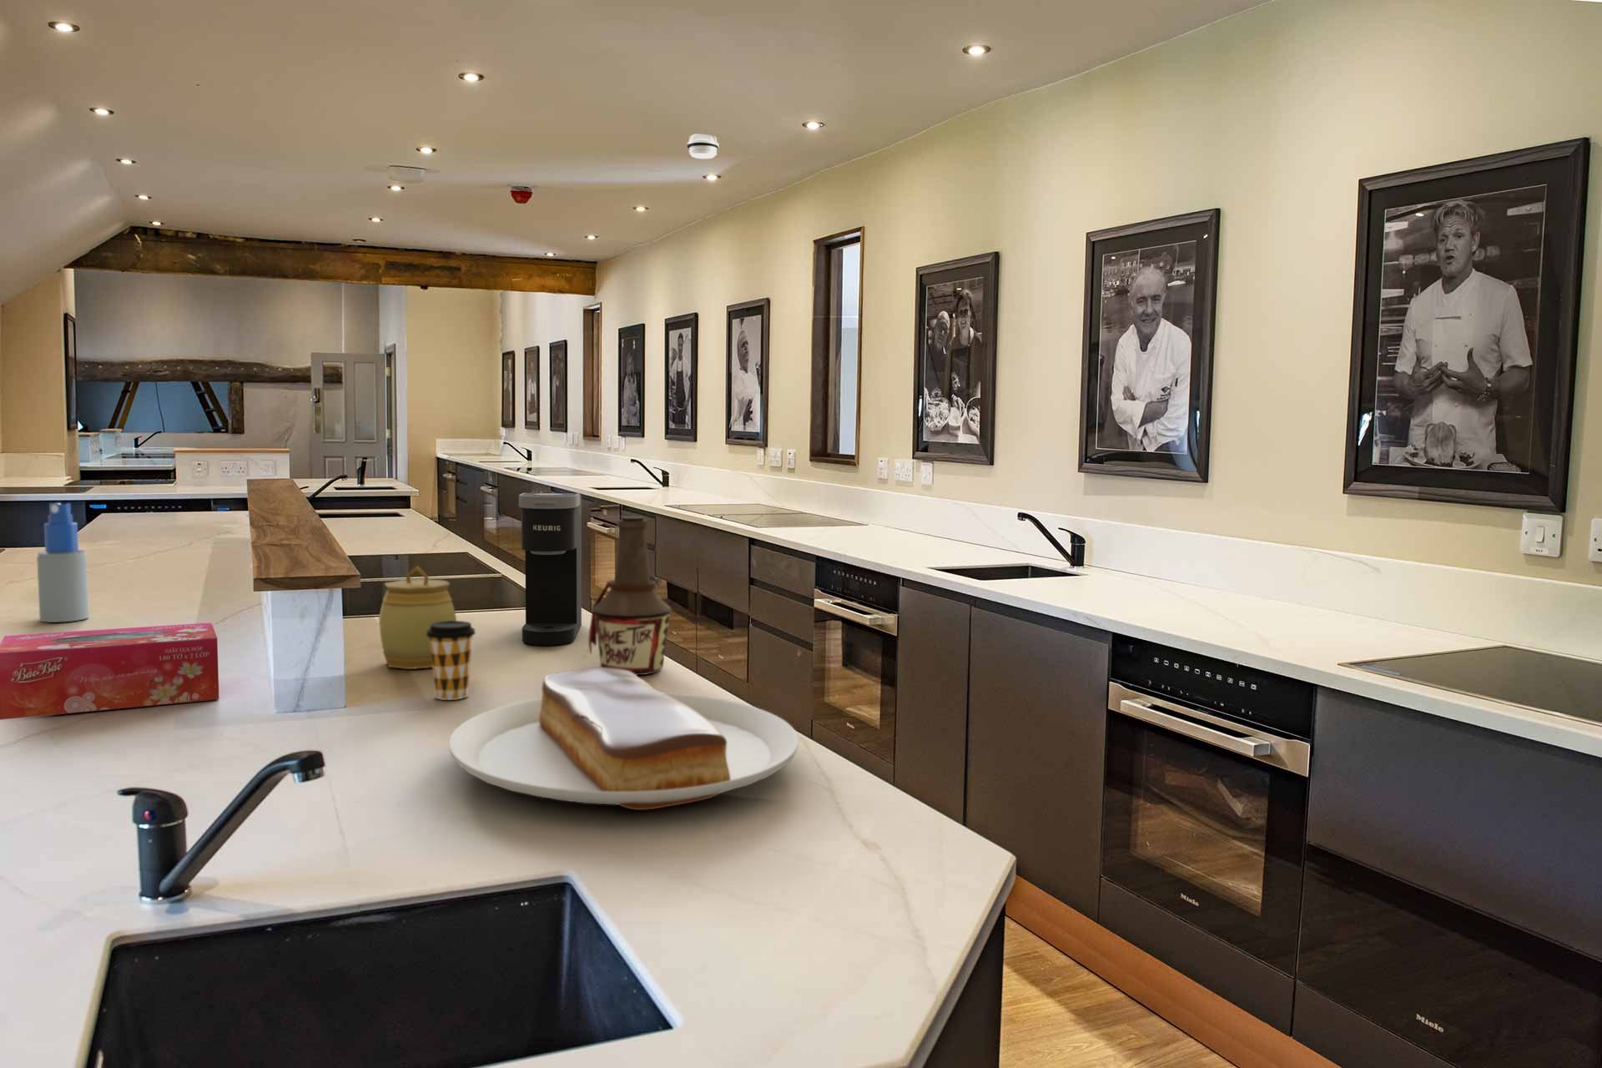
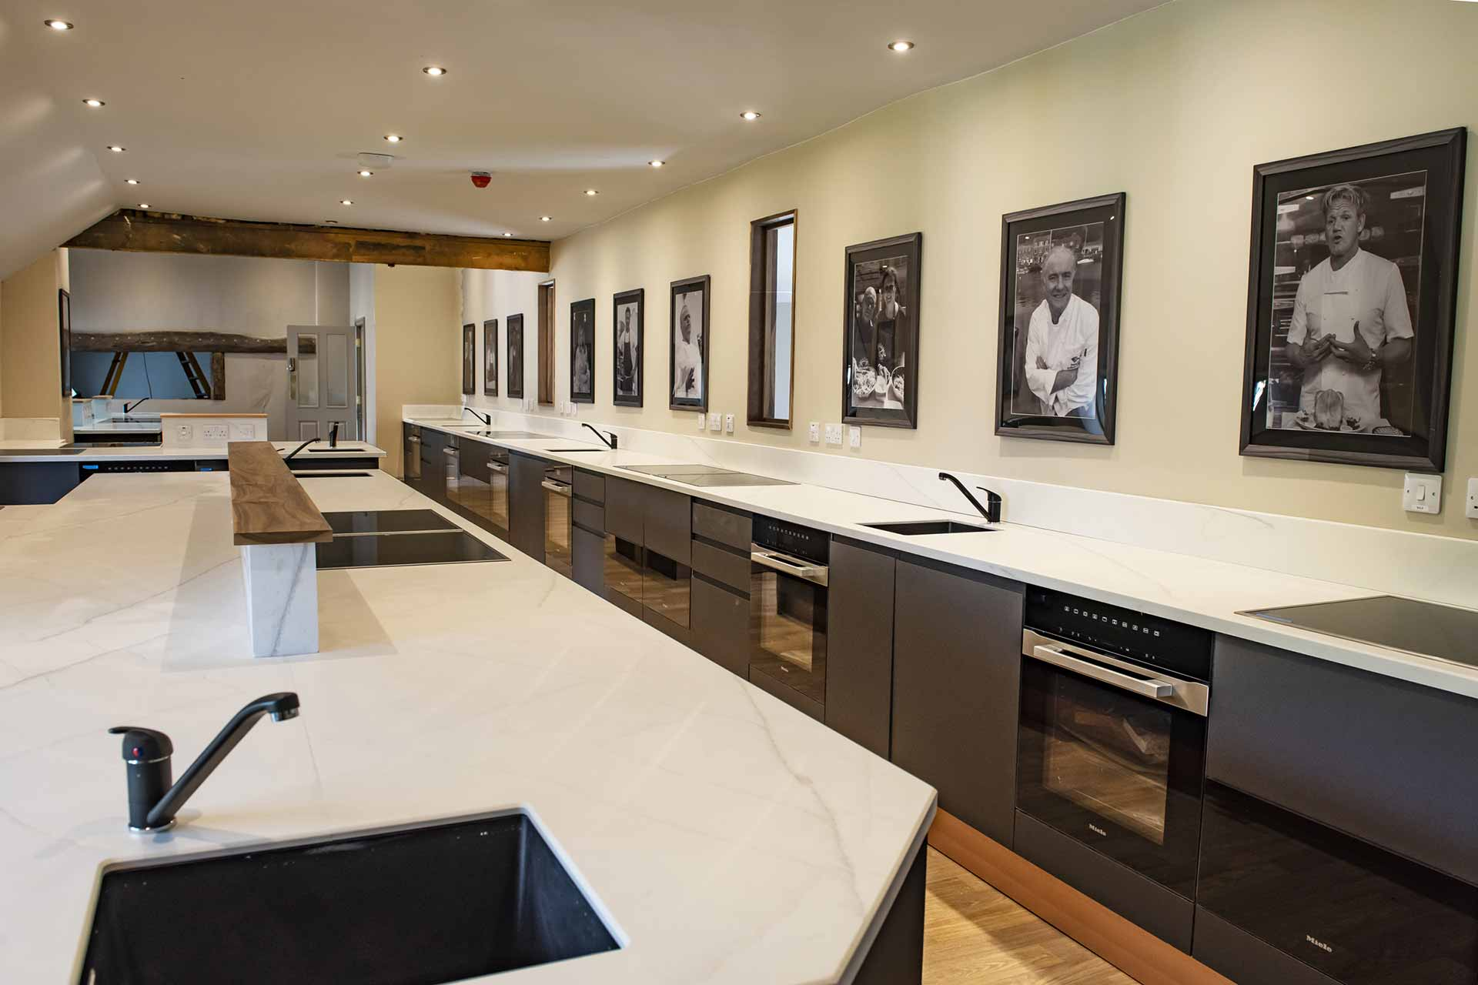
- jar [378,566,458,670]
- coffee cup [427,620,477,701]
- tissue box [0,621,221,721]
- smoke detector [685,132,719,160]
- coffee maker [519,492,583,646]
- bottle [588,516,672,676]
- spray bottle [36,502,91,623]
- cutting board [448,666,800,811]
